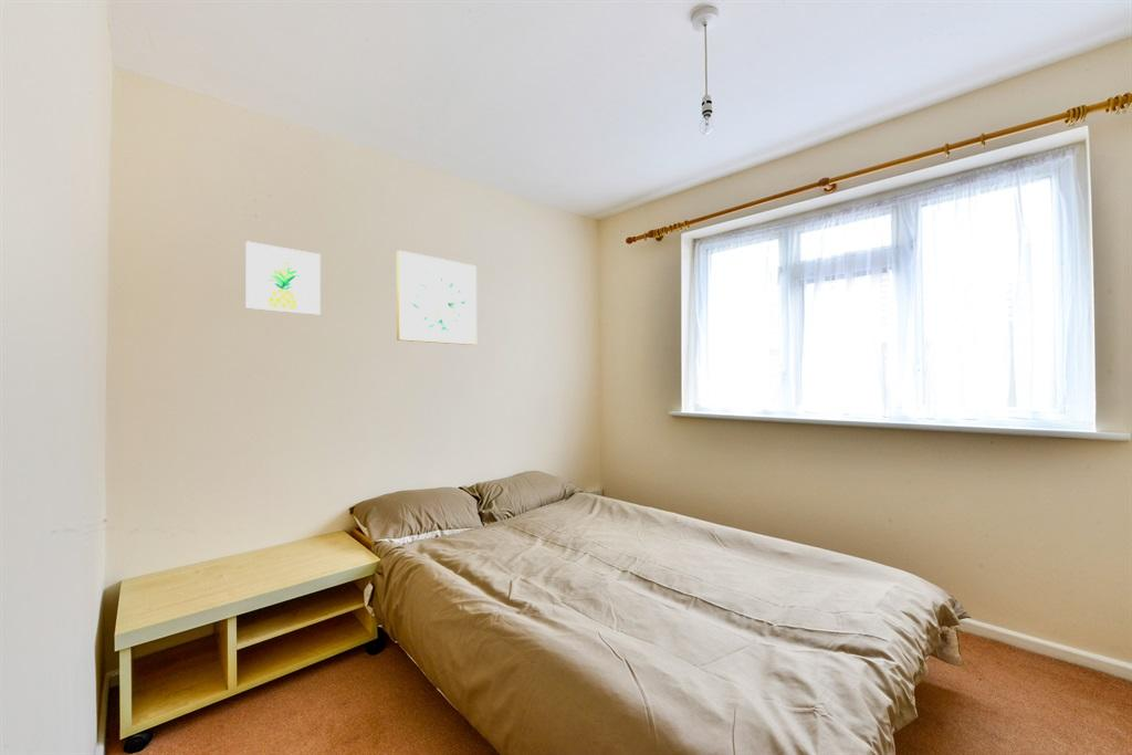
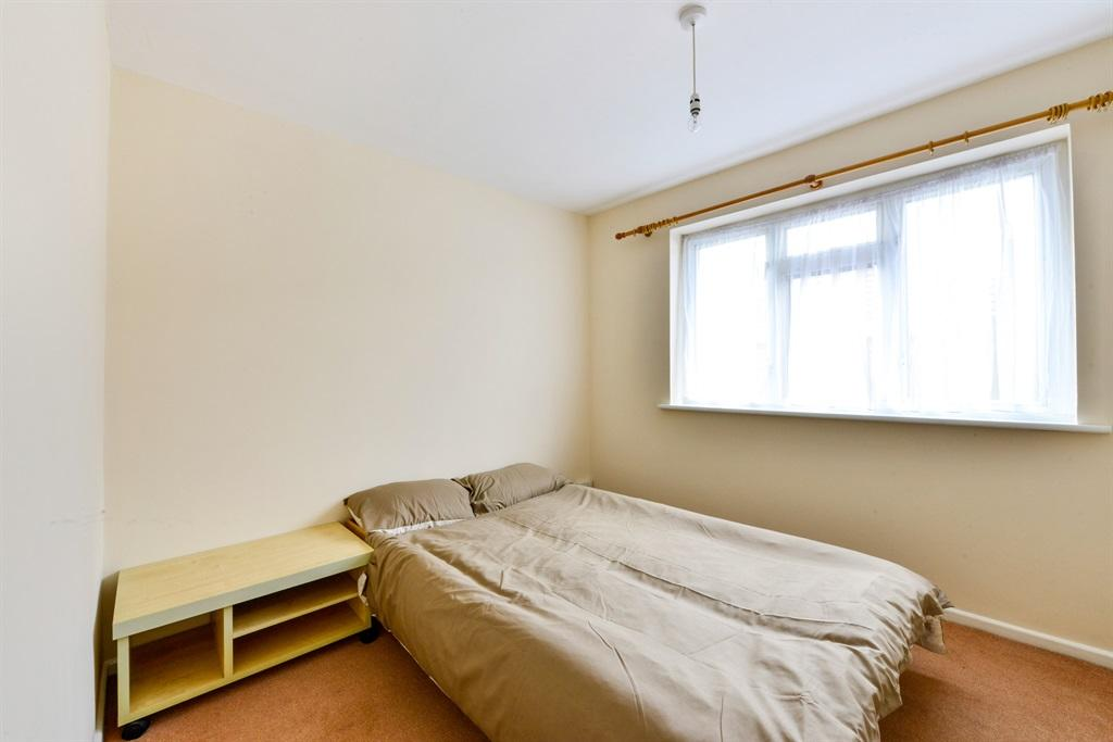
- wall art [396,250,478,346]
- wall art [244,240,322,316]
